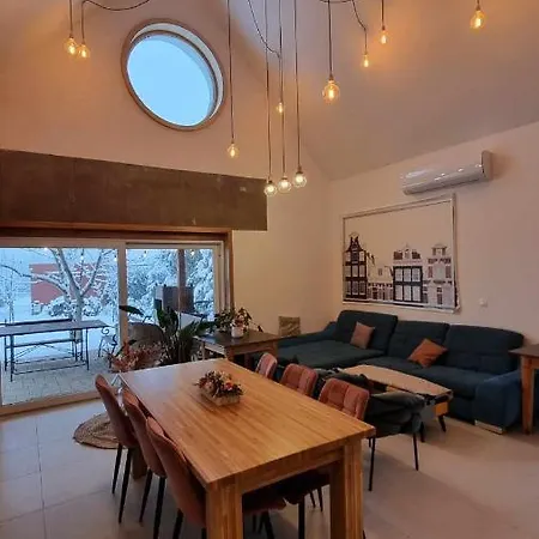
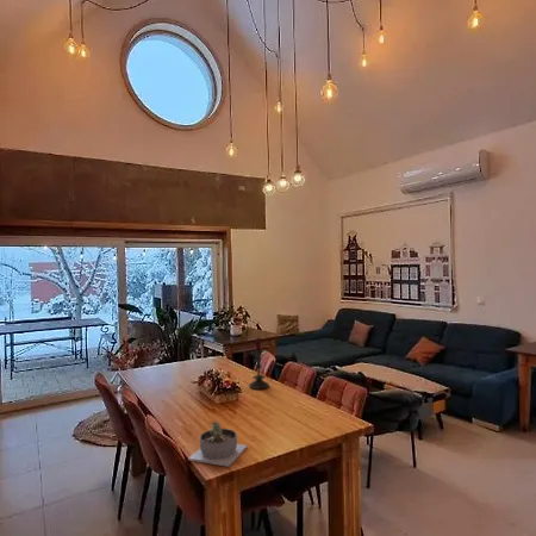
+ succulent planter [187,420,248,468]
+ candle [248,335,270,391]
